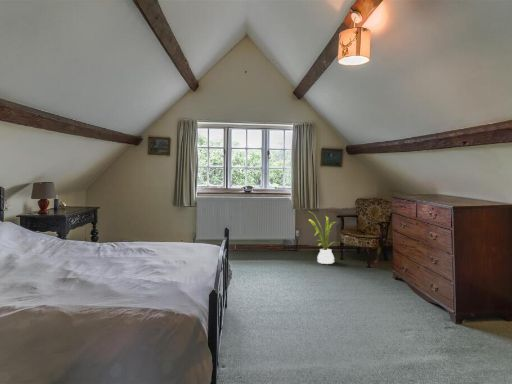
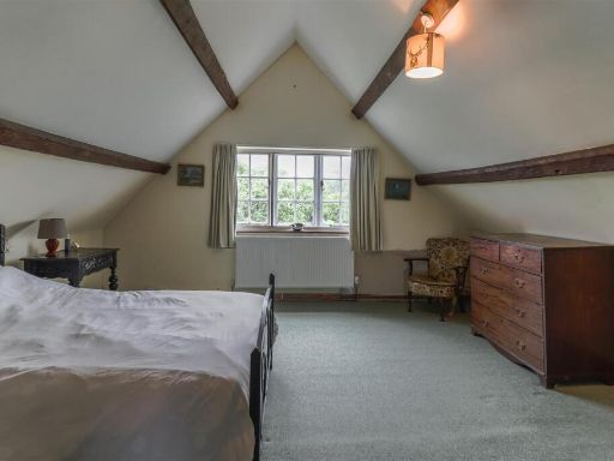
- house plant [307,210,339,265]
